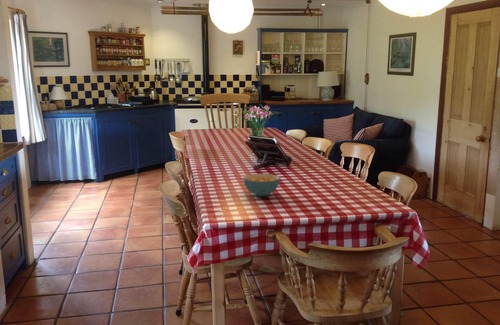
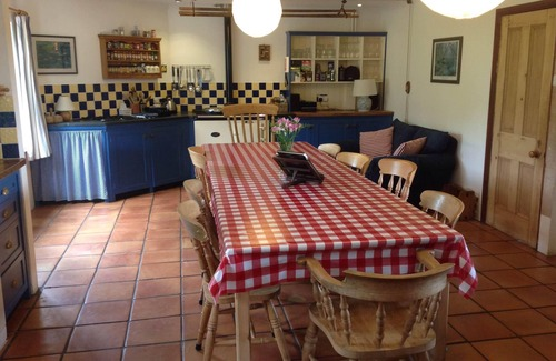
- cereal bowl [242,173,281,198]
